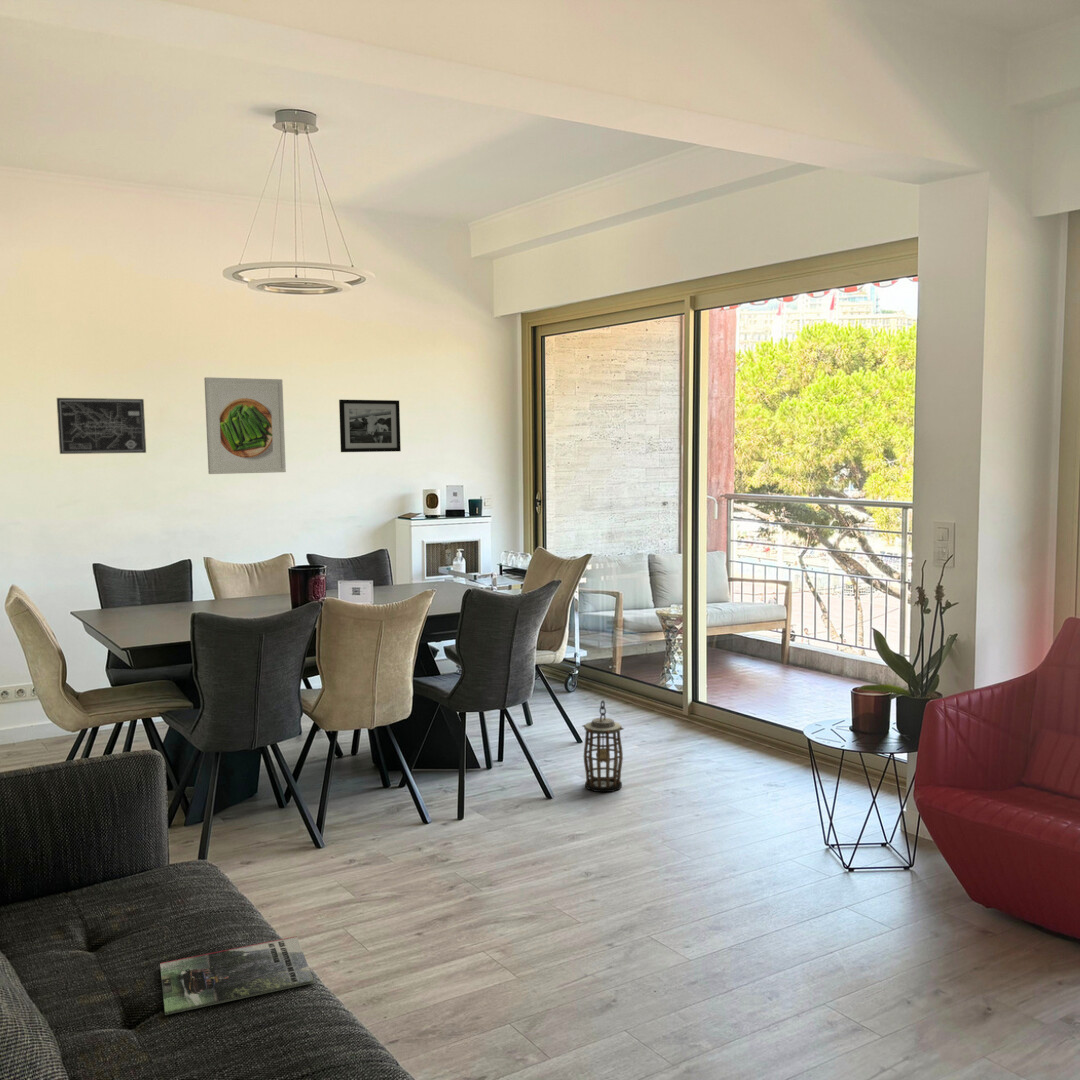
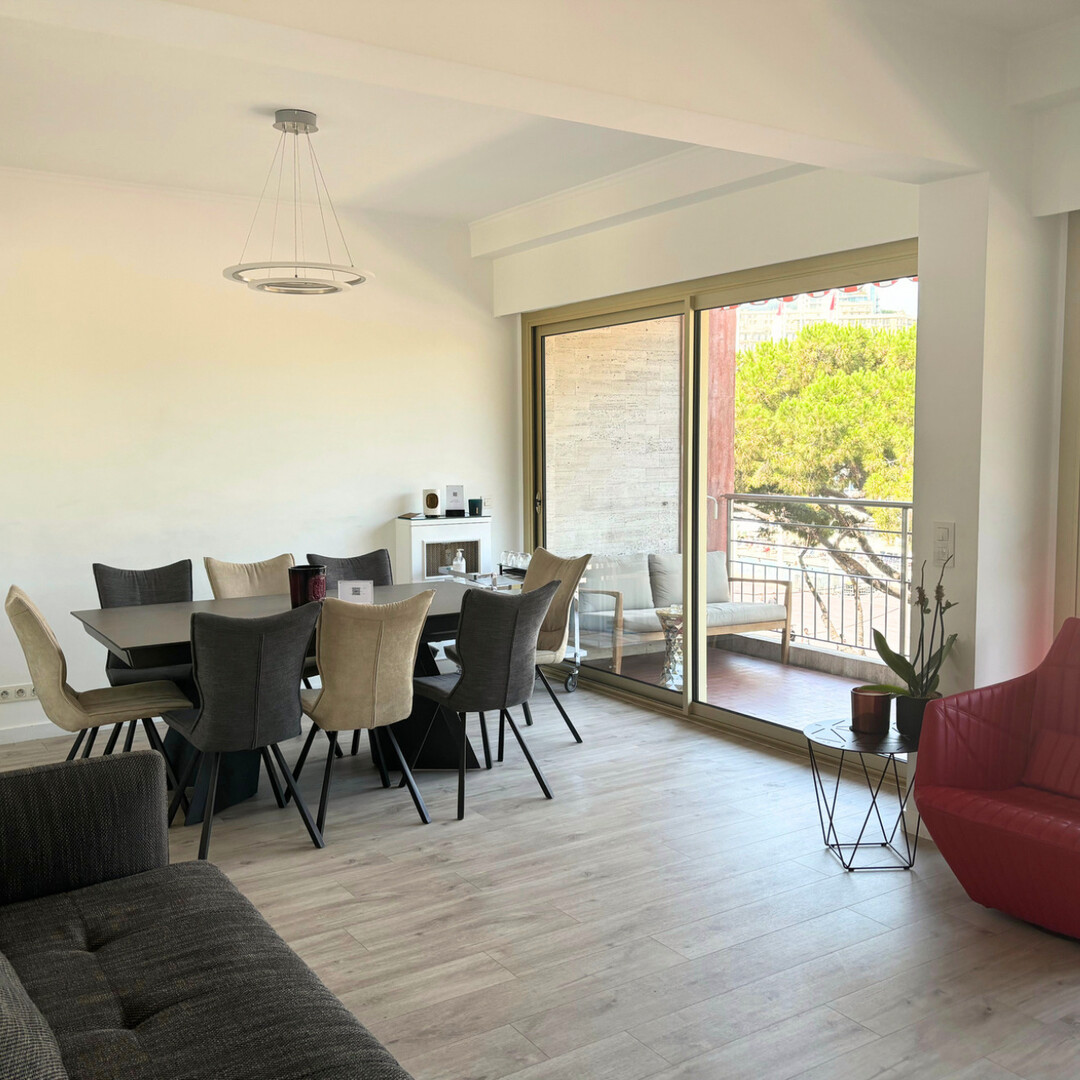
- picture frame [338,399,402,453]
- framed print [203,376,287,475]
- magazine [159,935,315,1016]
- lantern [582,699,625,793]
- wall art [56,397,147,455]
